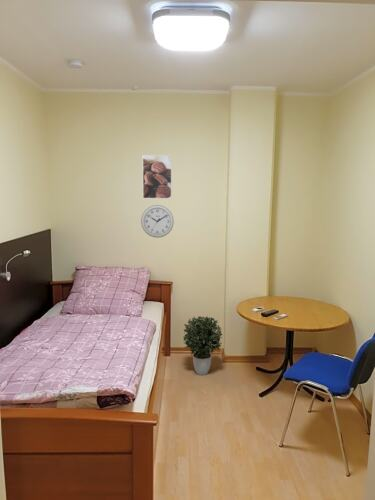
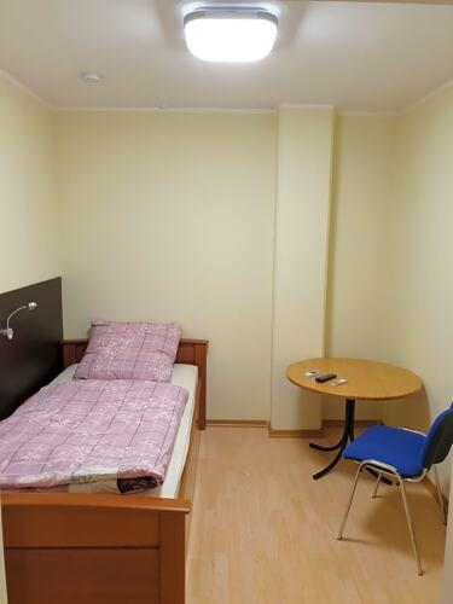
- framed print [142,154,173,200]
- potted plant [182,315,224,376]
- wall clock [140,204,175,239]
